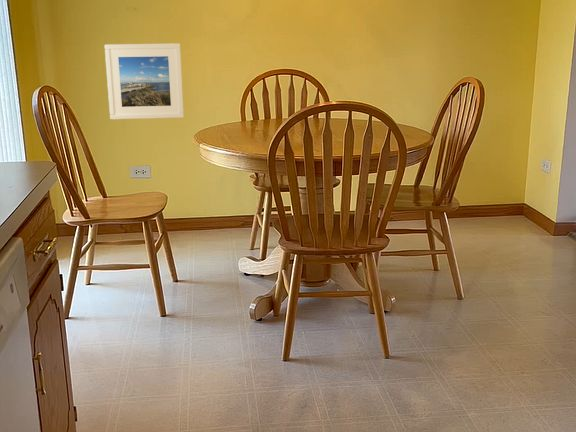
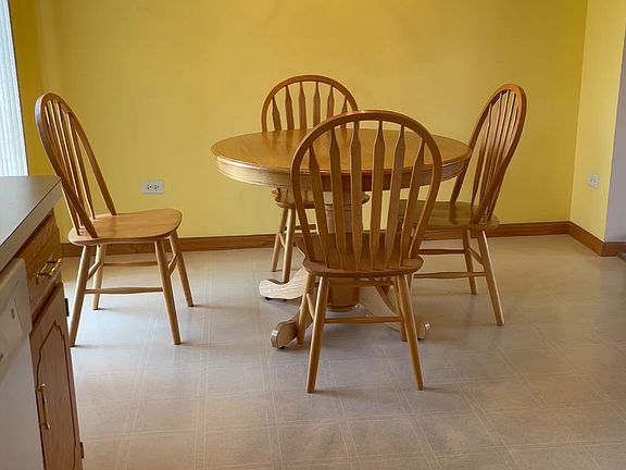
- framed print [104,42,185,120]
